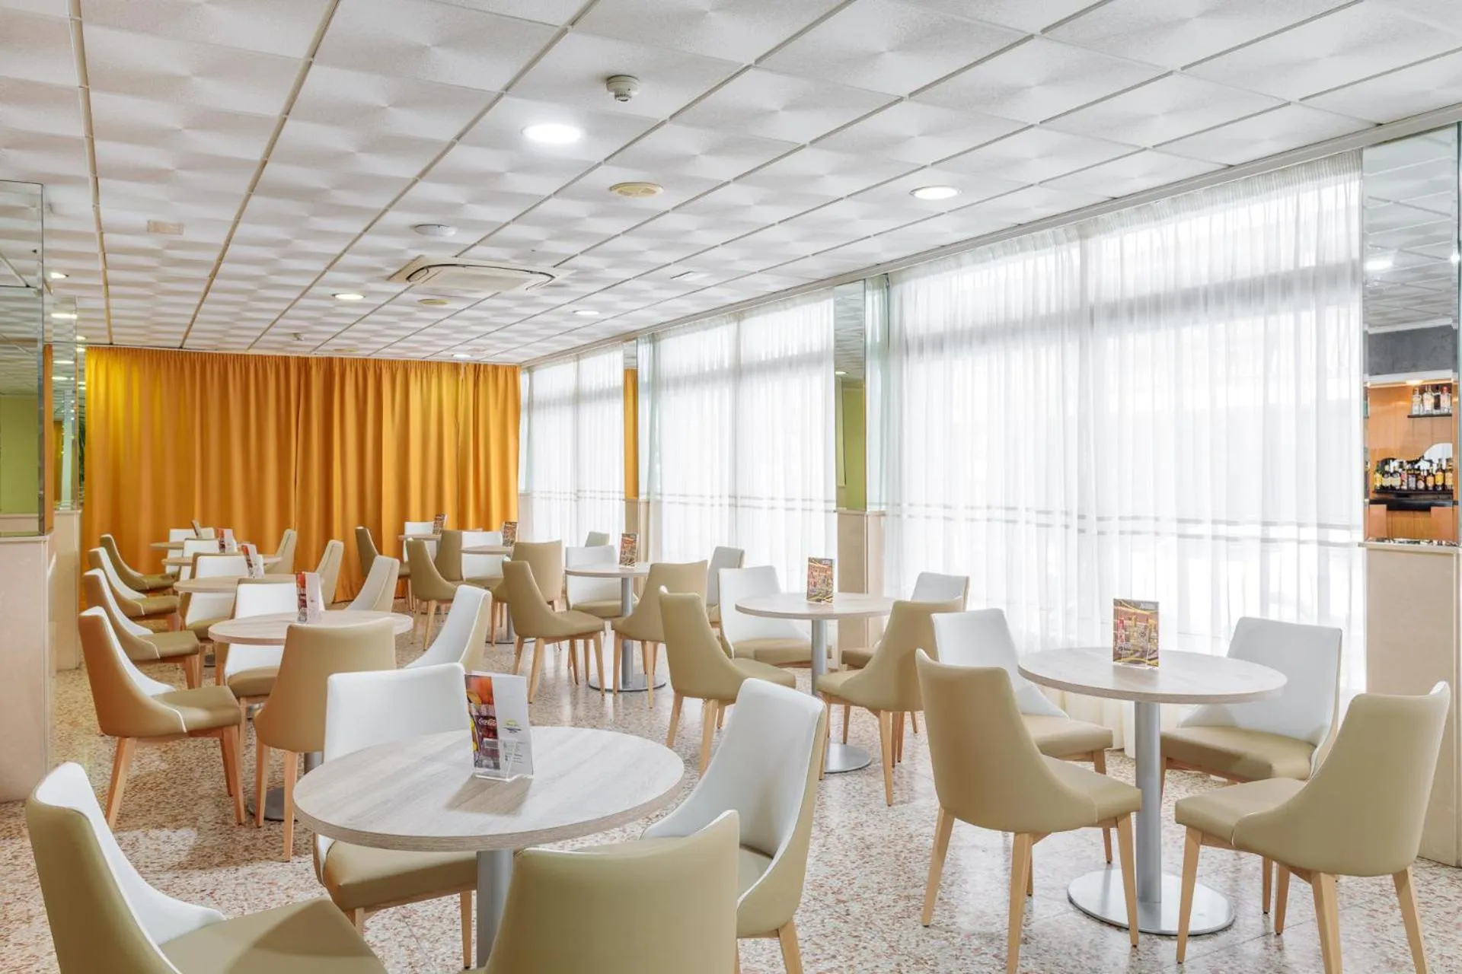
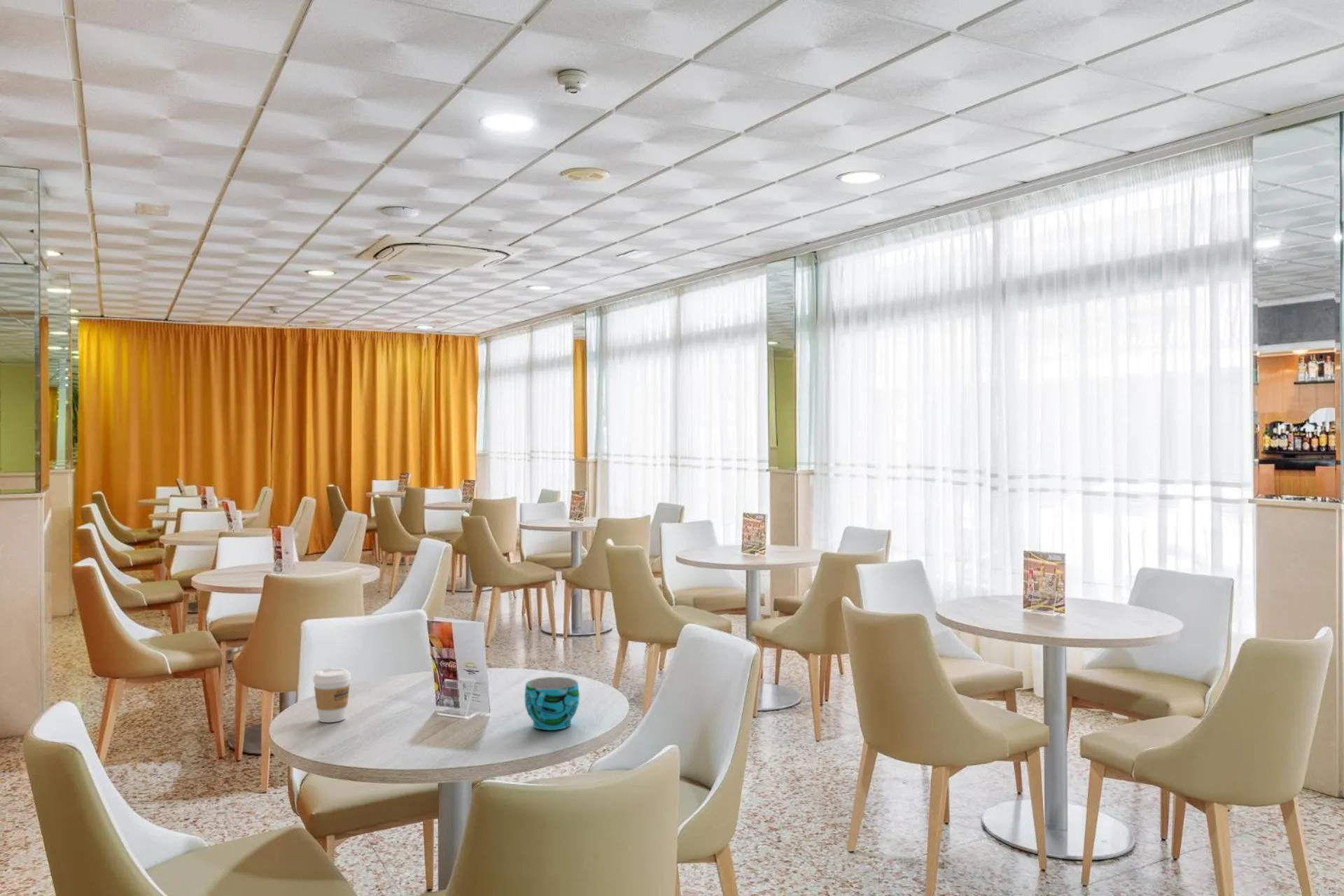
+ cup [524,676,580,731]
+ coffee cup [312,667,351,723]
